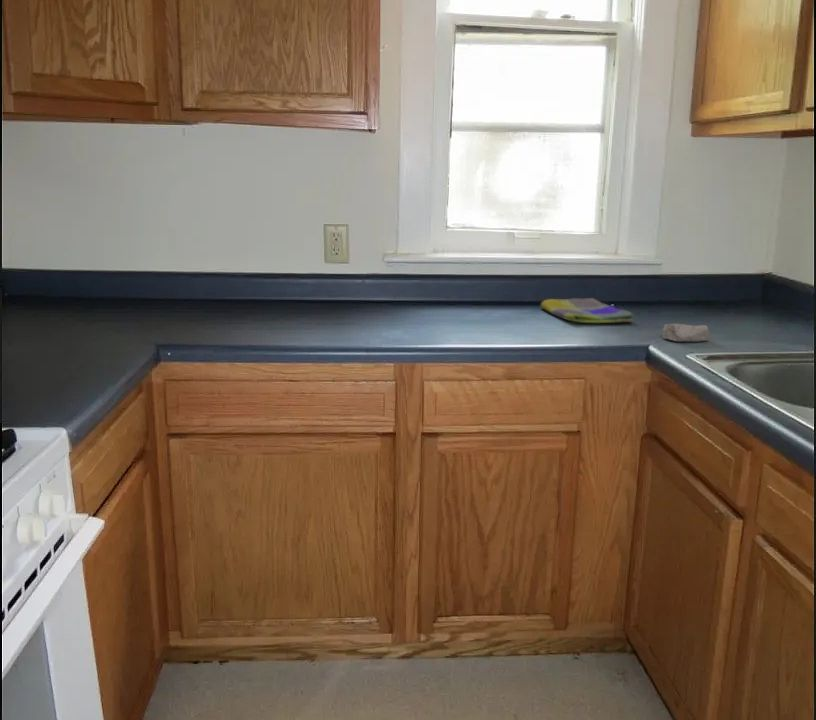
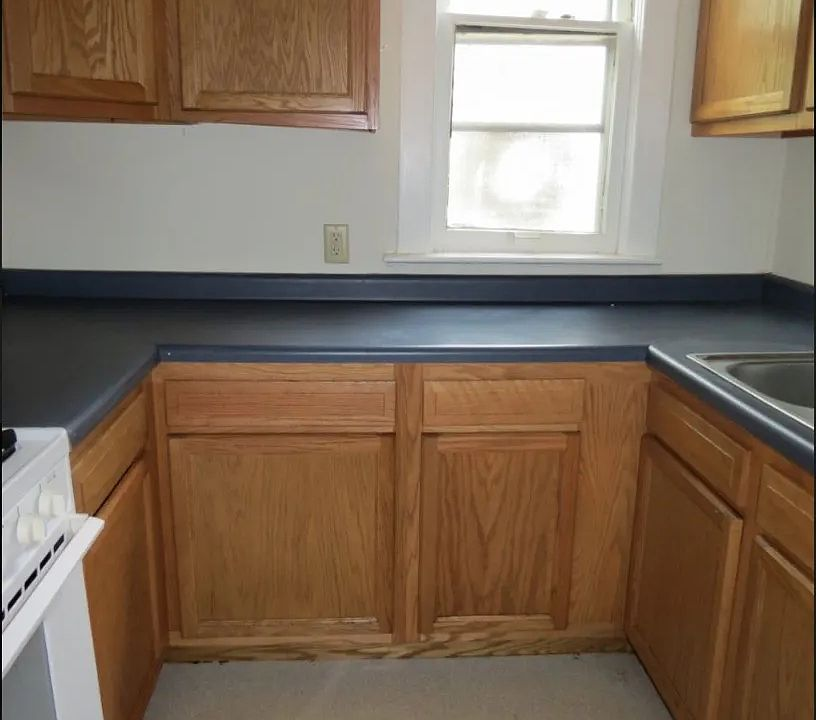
- dish towel [540,297,634,324]
- soap bar [661,323,710,343]
